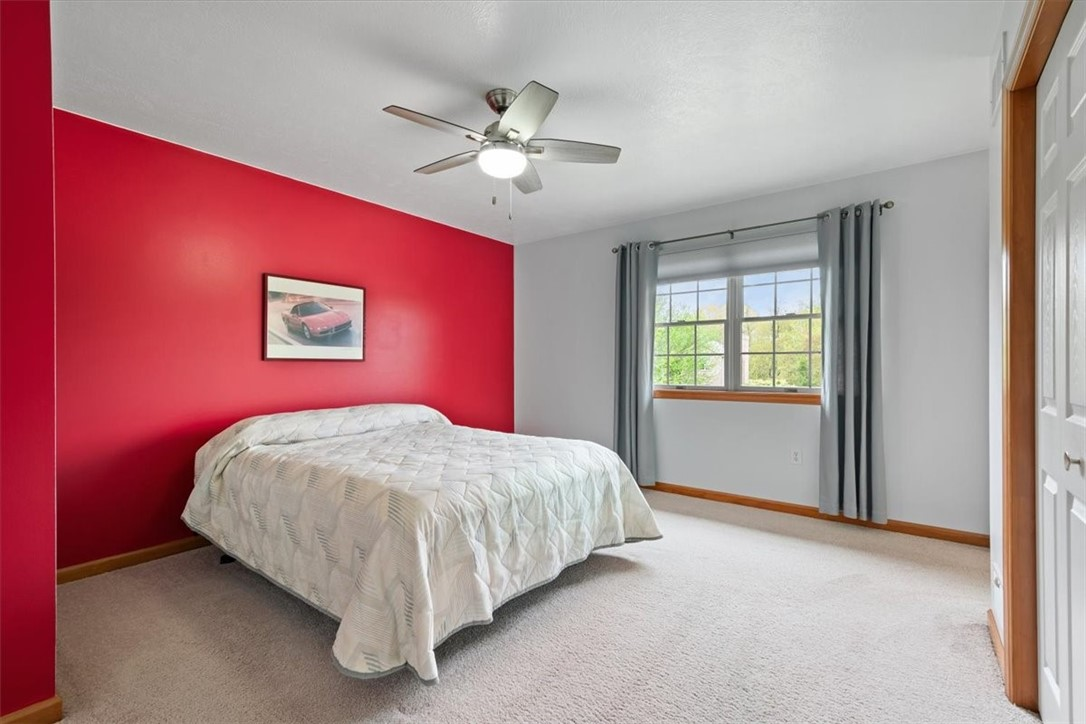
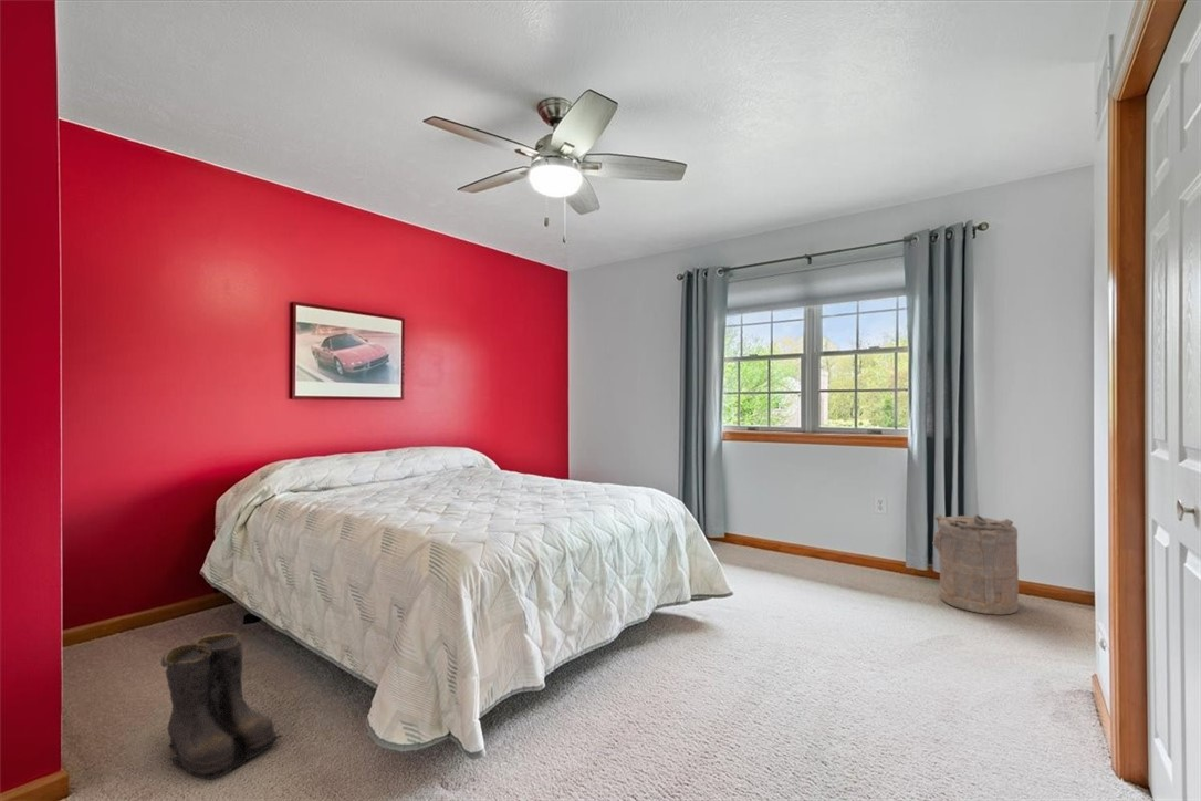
+ boots [160,632,285,781]
+ laundry hamper [931,513,1020,616]
